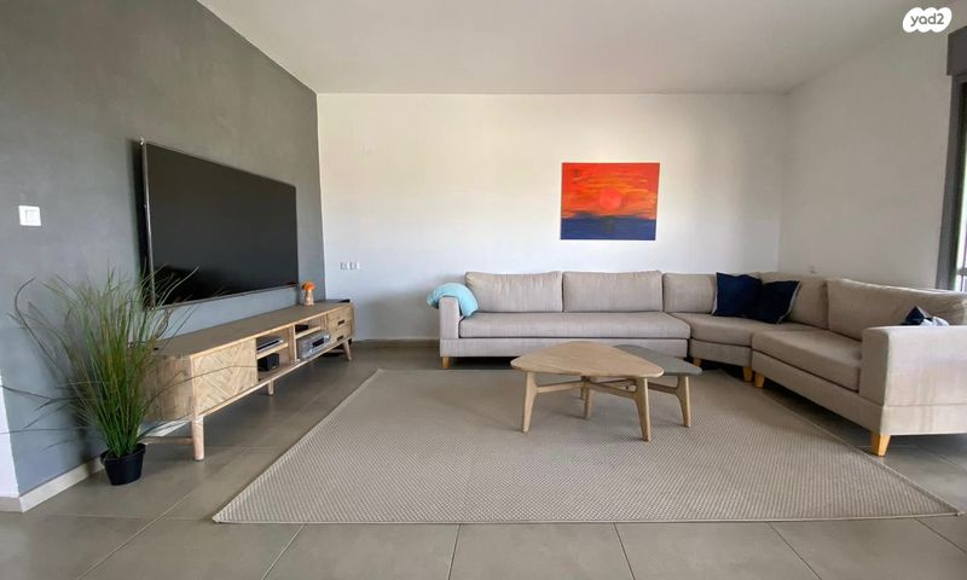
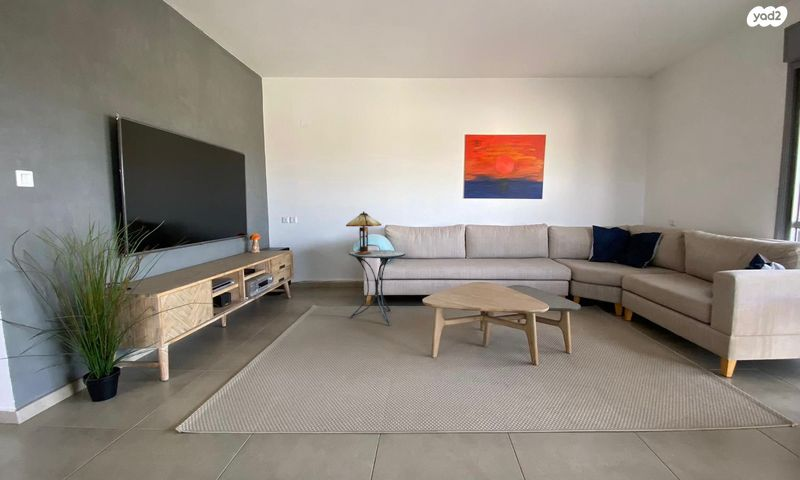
+ side table [348,249,406,326]
+ table lamp [345,210,382,254]
